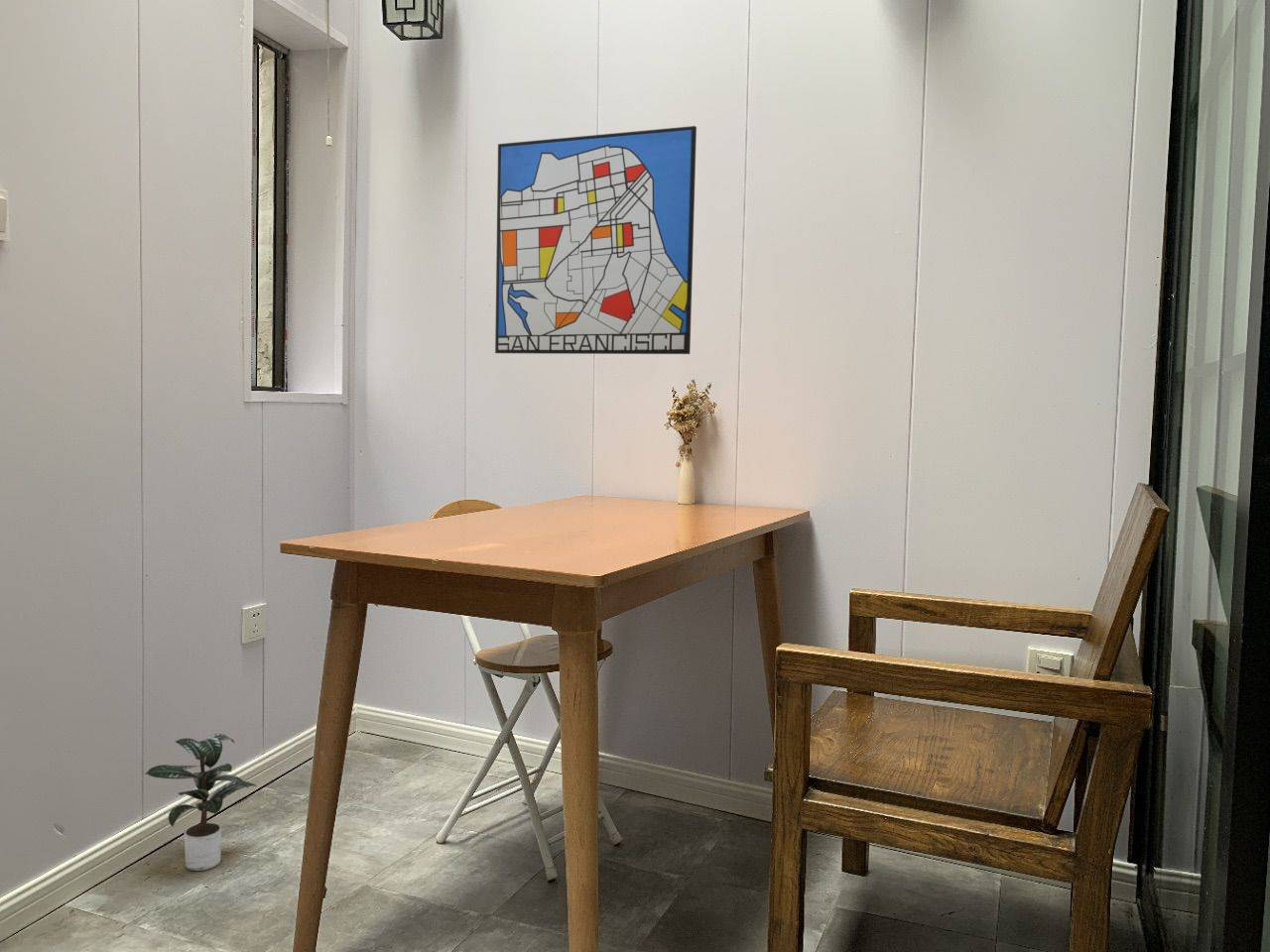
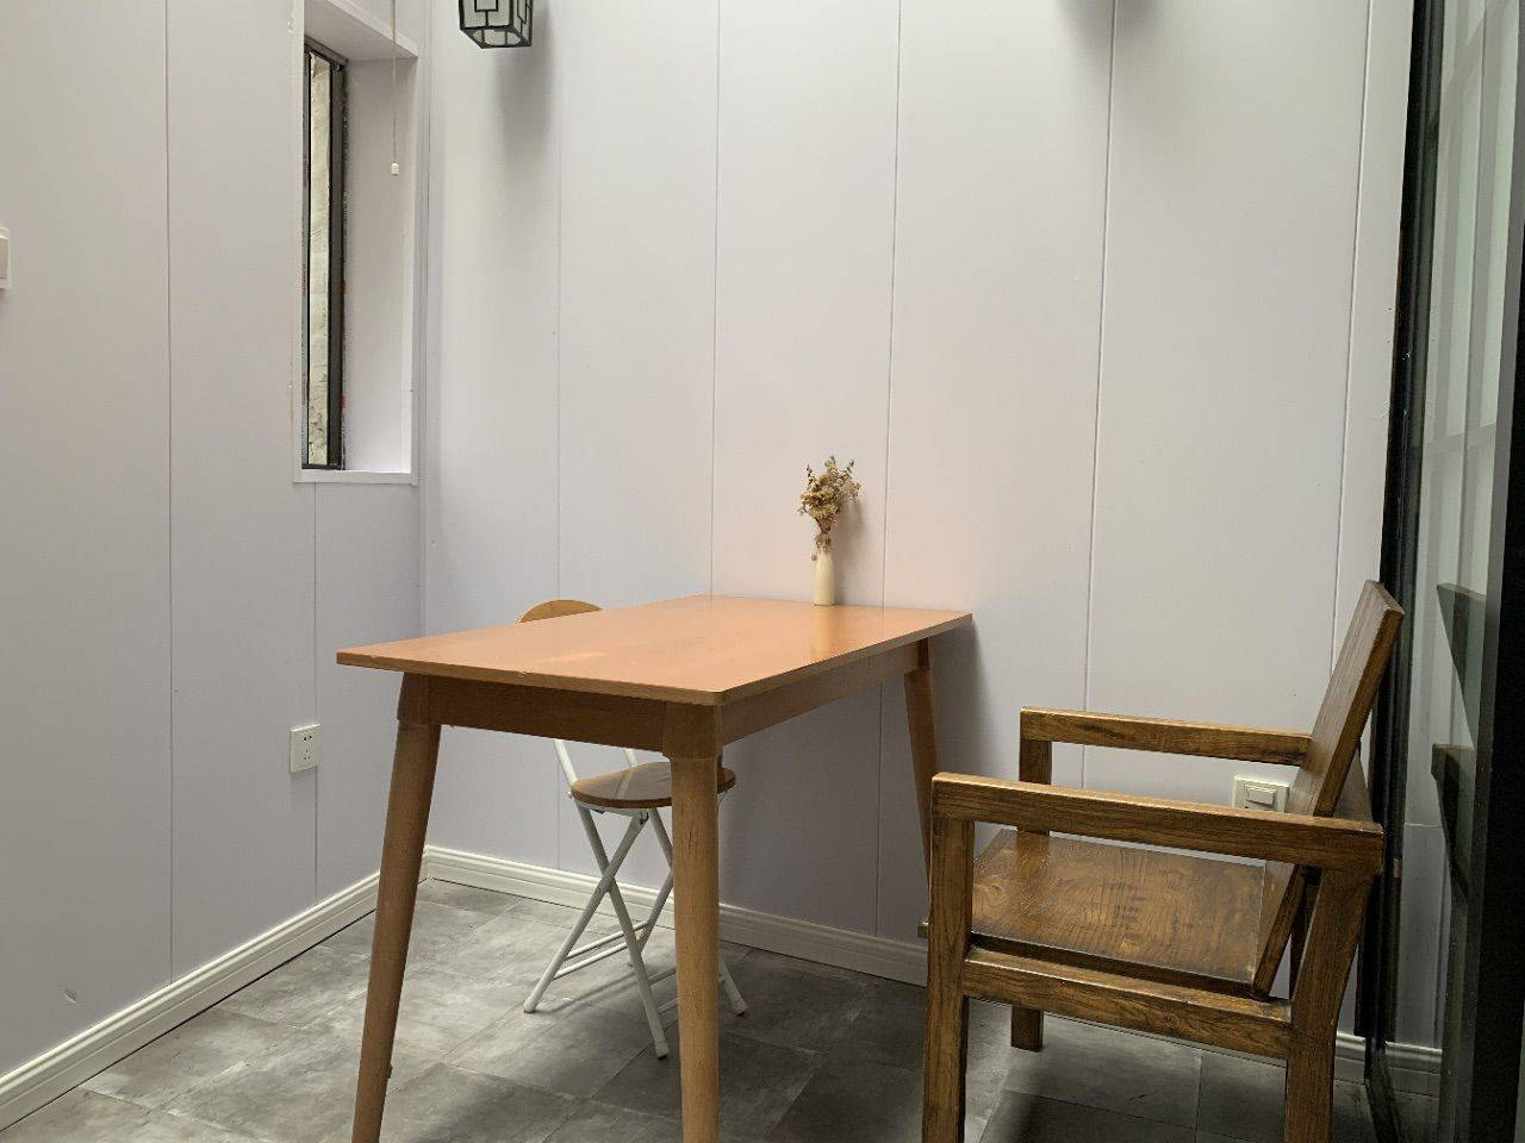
- potted plant [143,733,258,872]
- wall art [494,125,698,355]
